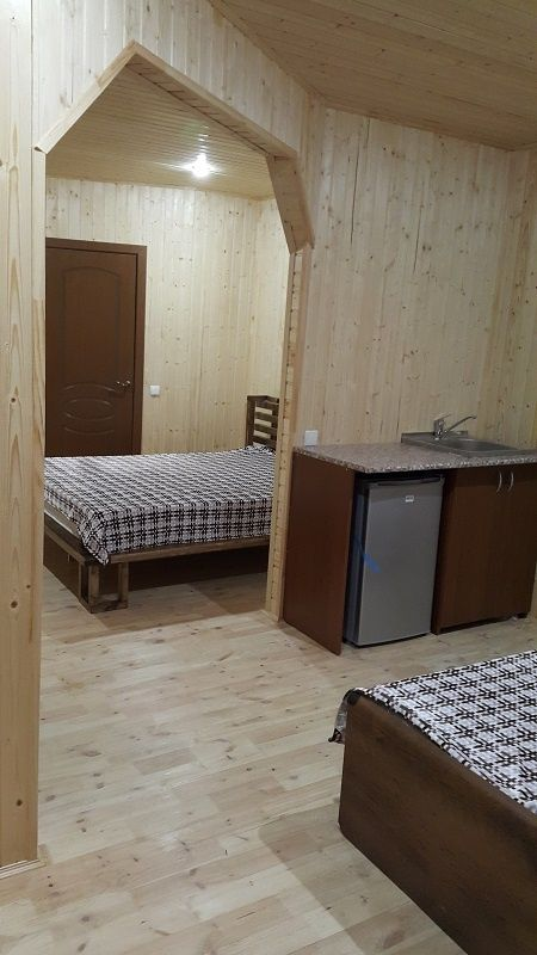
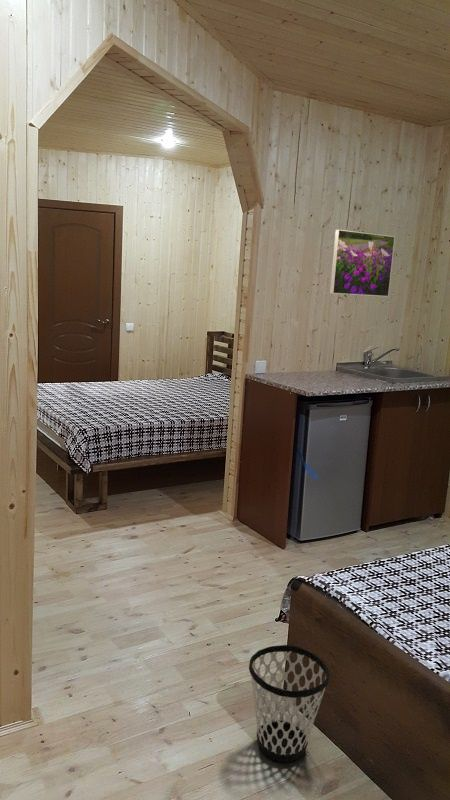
+ wastebasket [248,644,330,763]
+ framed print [329,229,396,298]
